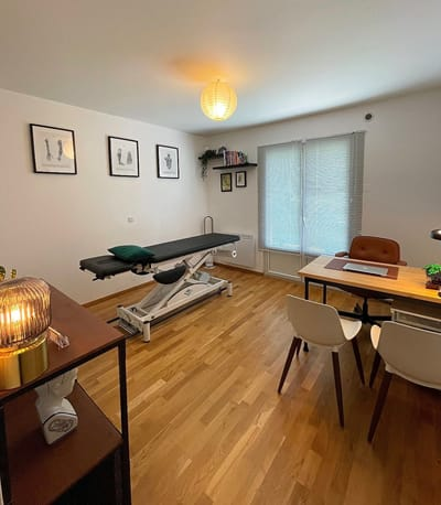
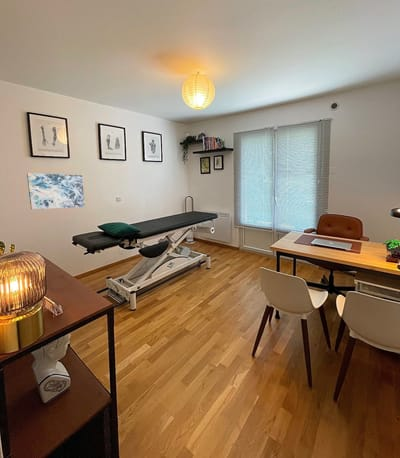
+ wall art [26,172,86,210]
